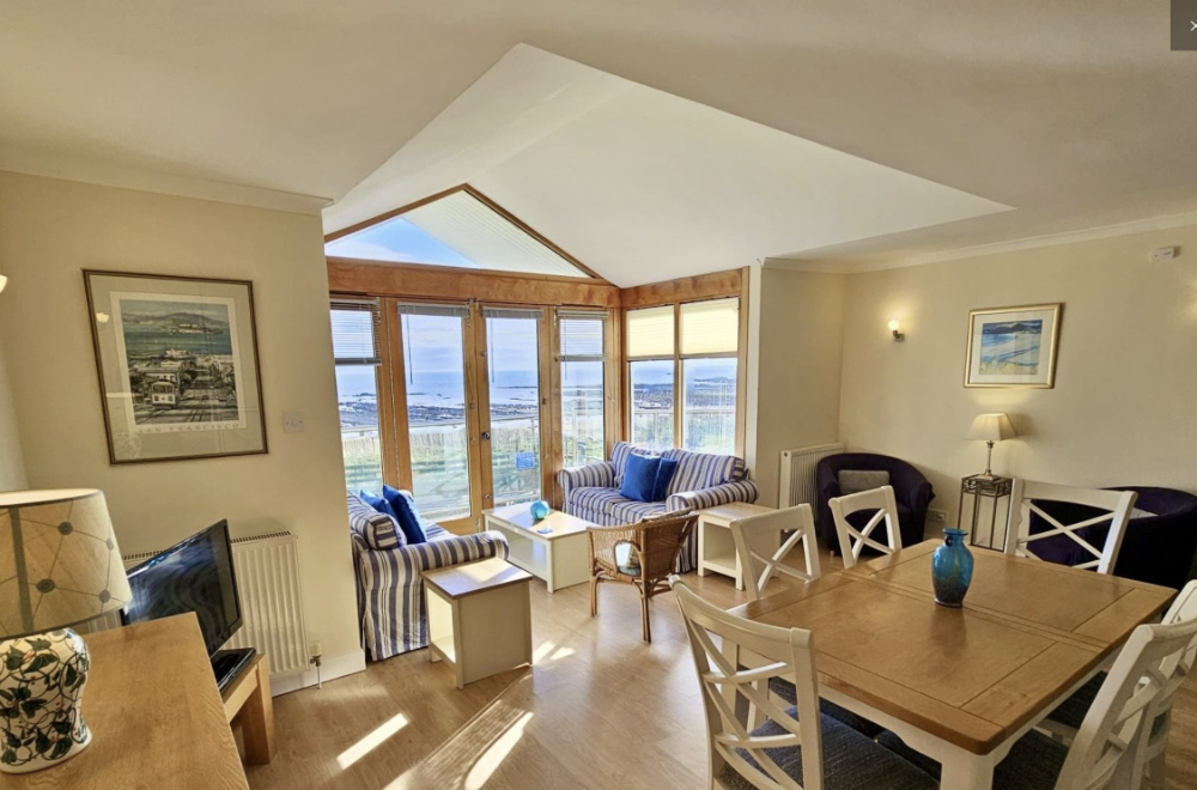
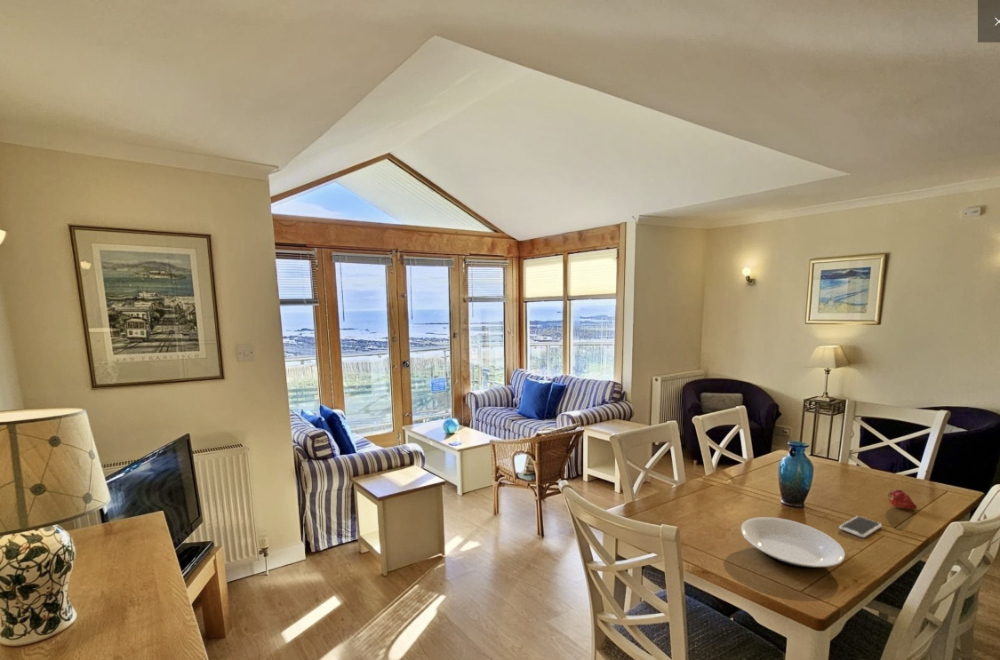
+ plate [740,516,846,569]
+ fruit [887,489,918,510]
+ smartphone [838,515,883,539]
